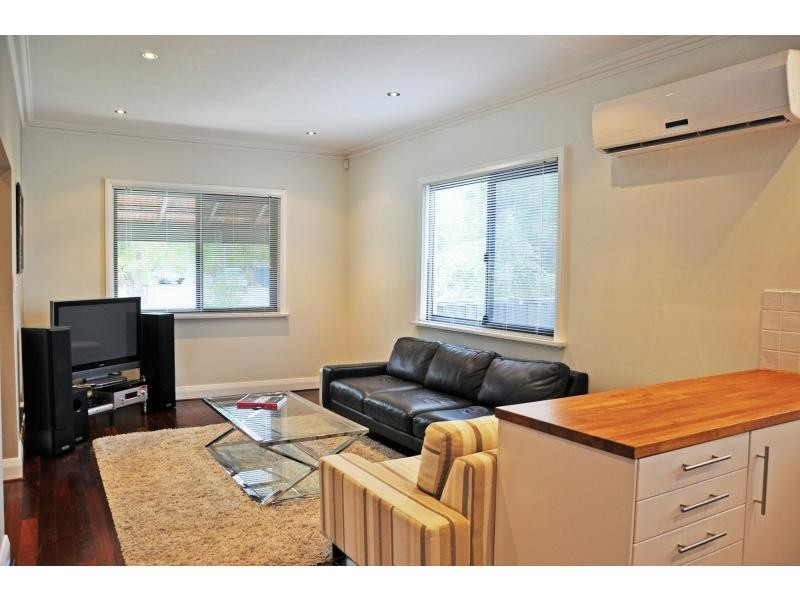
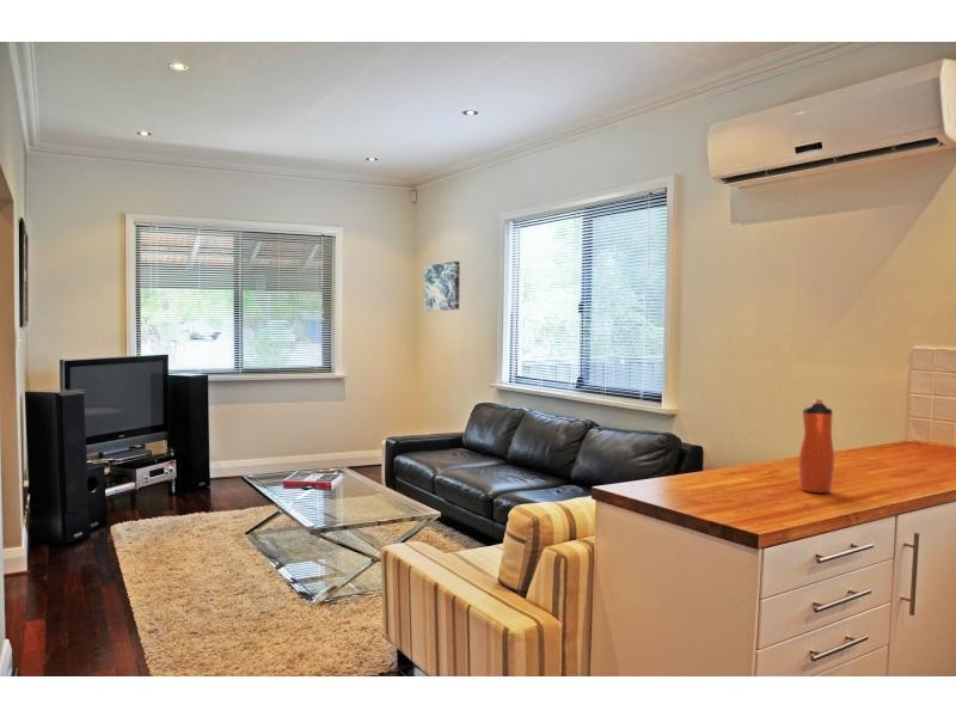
+ wall art [423,261,461,312]
+ water bottle [798,398,835,494]
